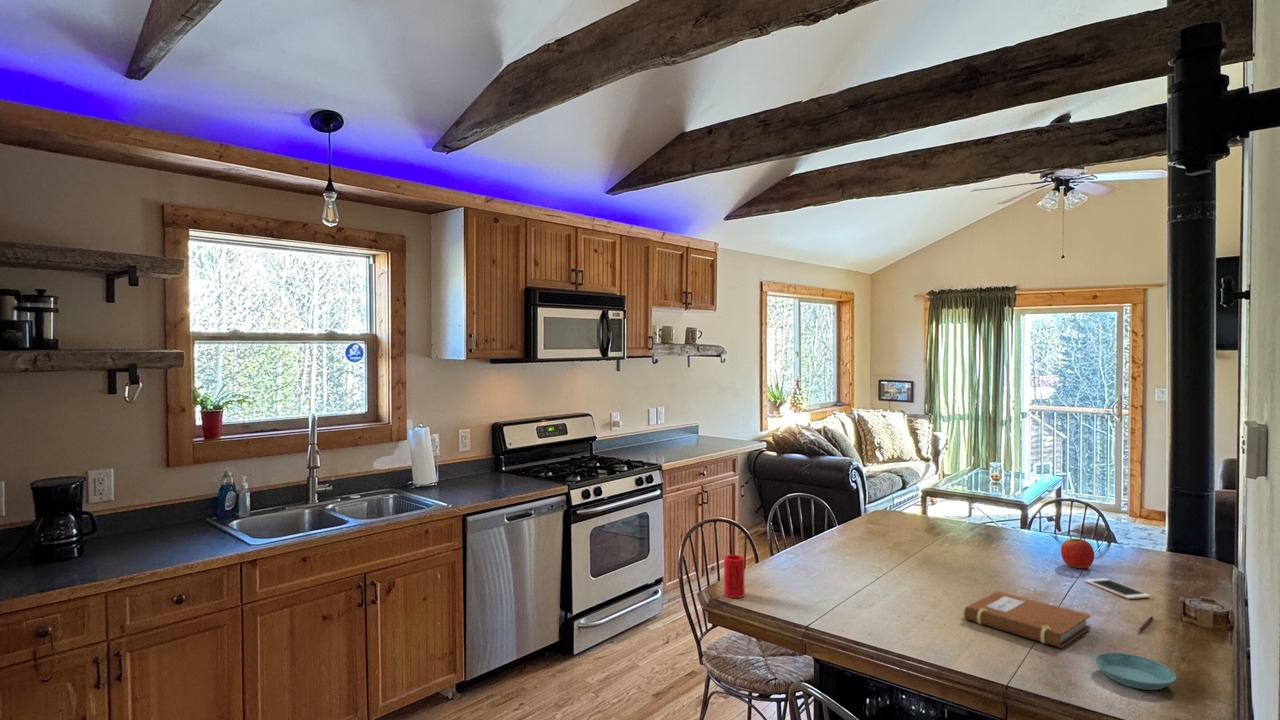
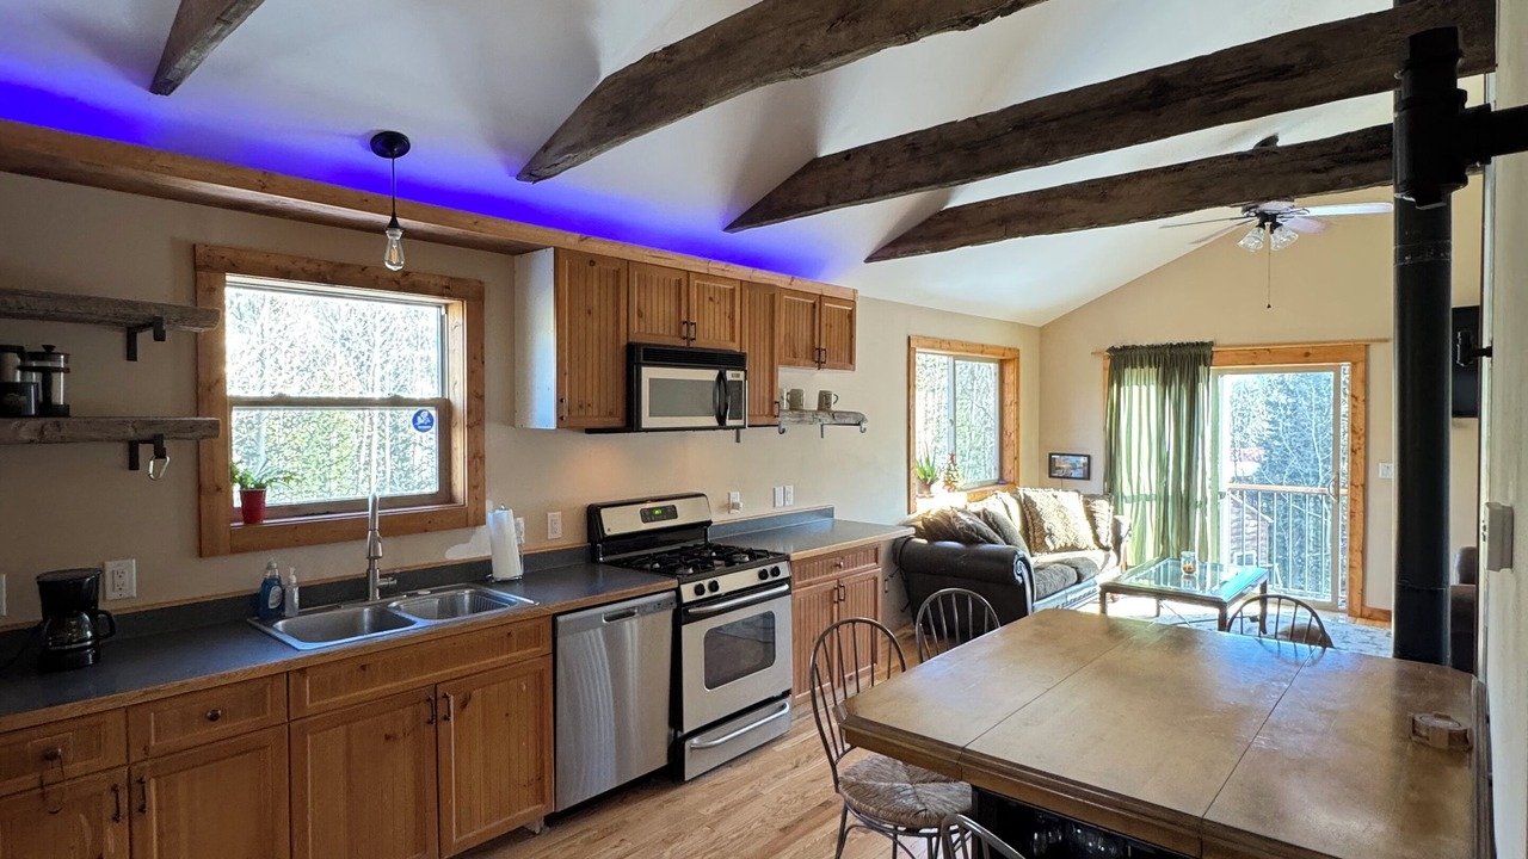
- cup [723,554,746,599]
- saucer [1094,652,1177,691]
- notebook [962,590,1092,649]
- cell phone [1084,577,1151,600]
- apple [1060,537,1095,569]
- pen [1137,615,1155,633]
